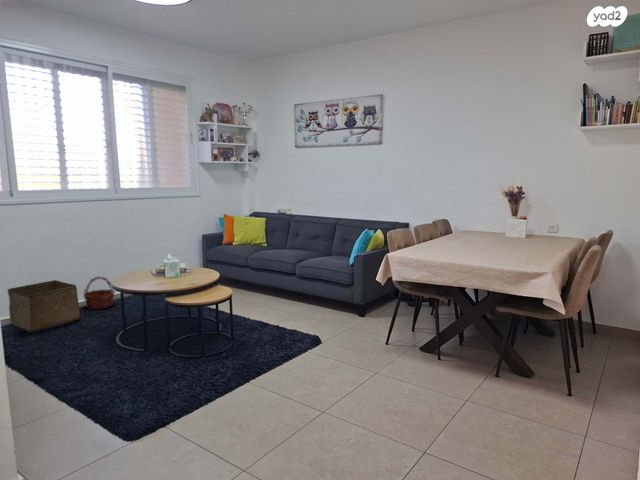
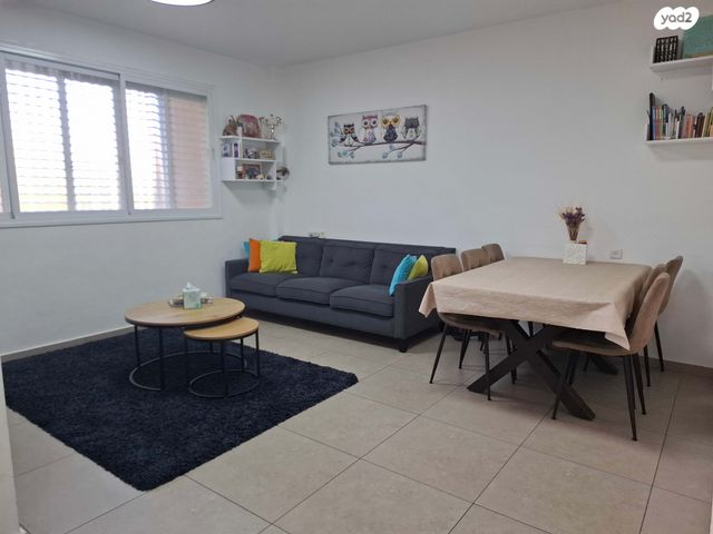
- basket [82,275,116,310]
- storage bin [6,279,81,332]
